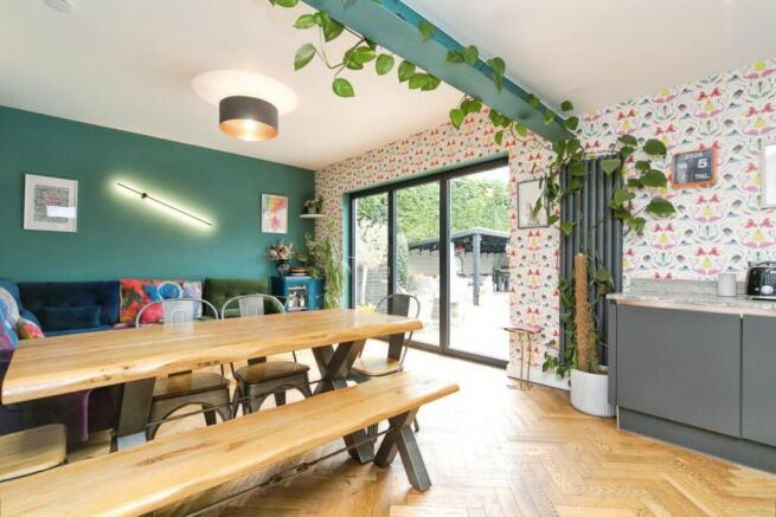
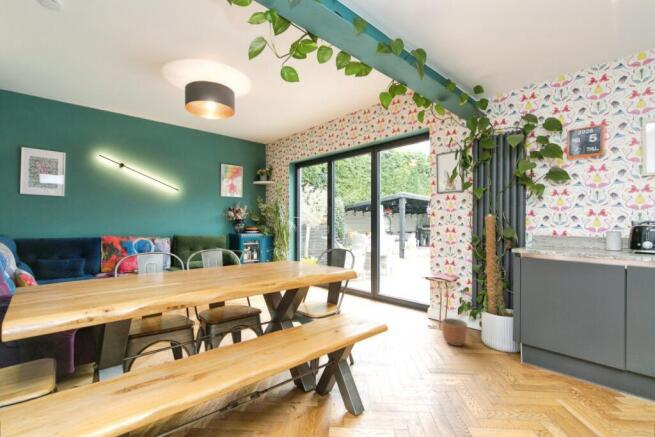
+ planter [441,317,468,347]
